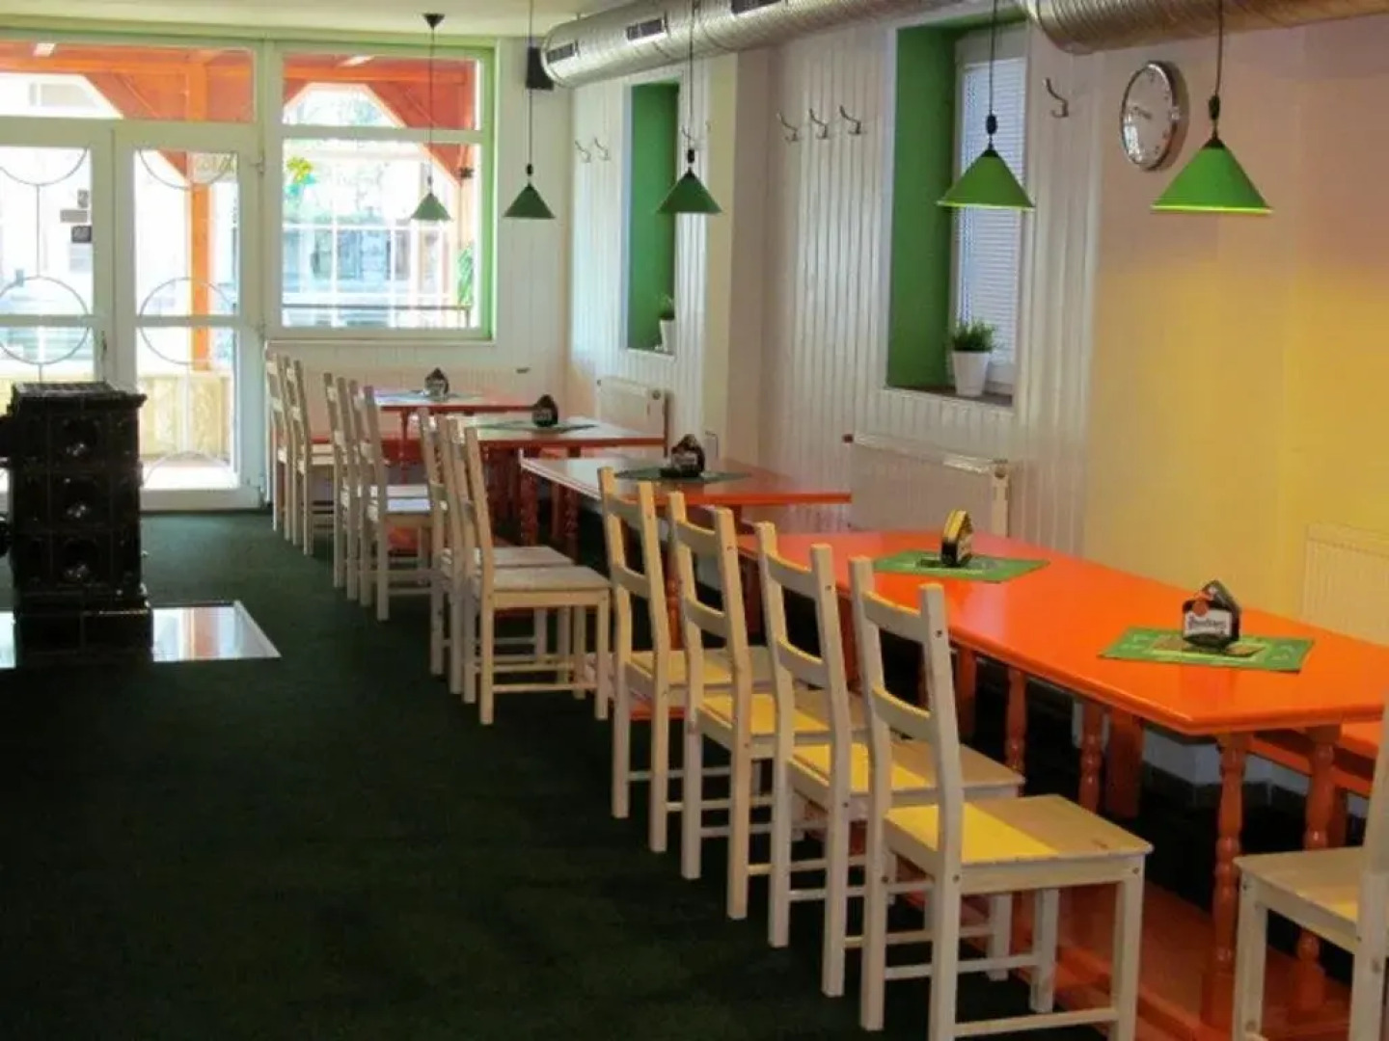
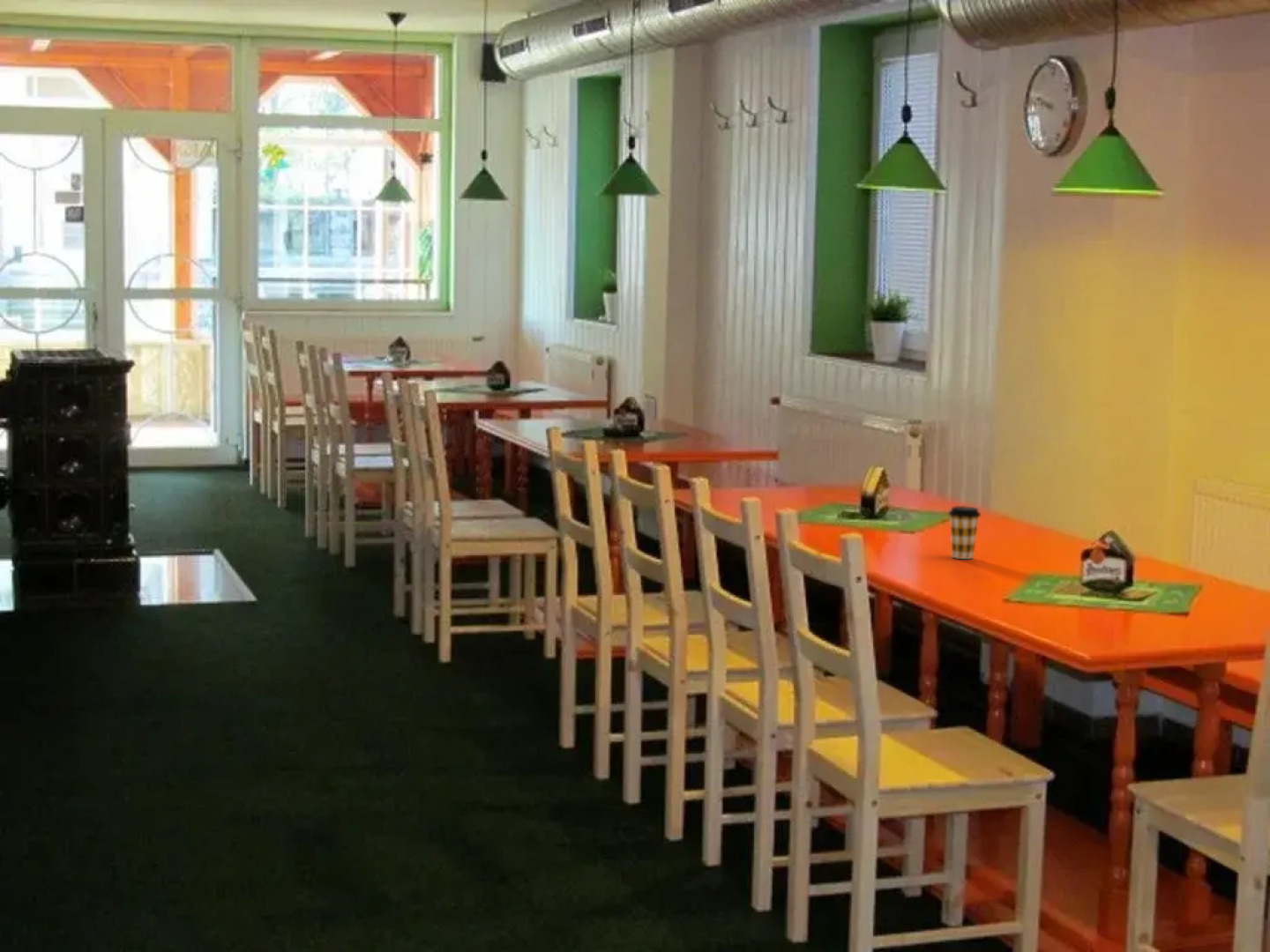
+ coffee cup [947,505,982,560]
